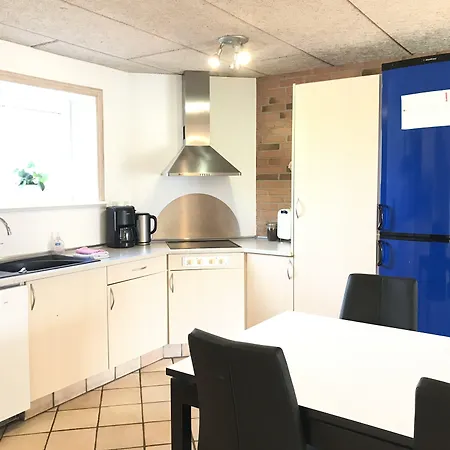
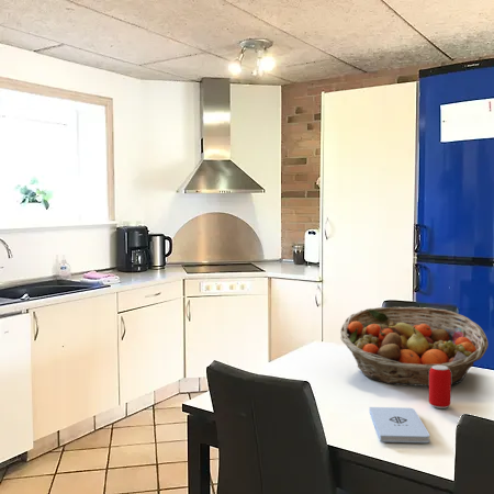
+ notepad [369,406,430,444]
+ fruit basket [339,306,490,388]
+ beverage can [428,366,452,409]
